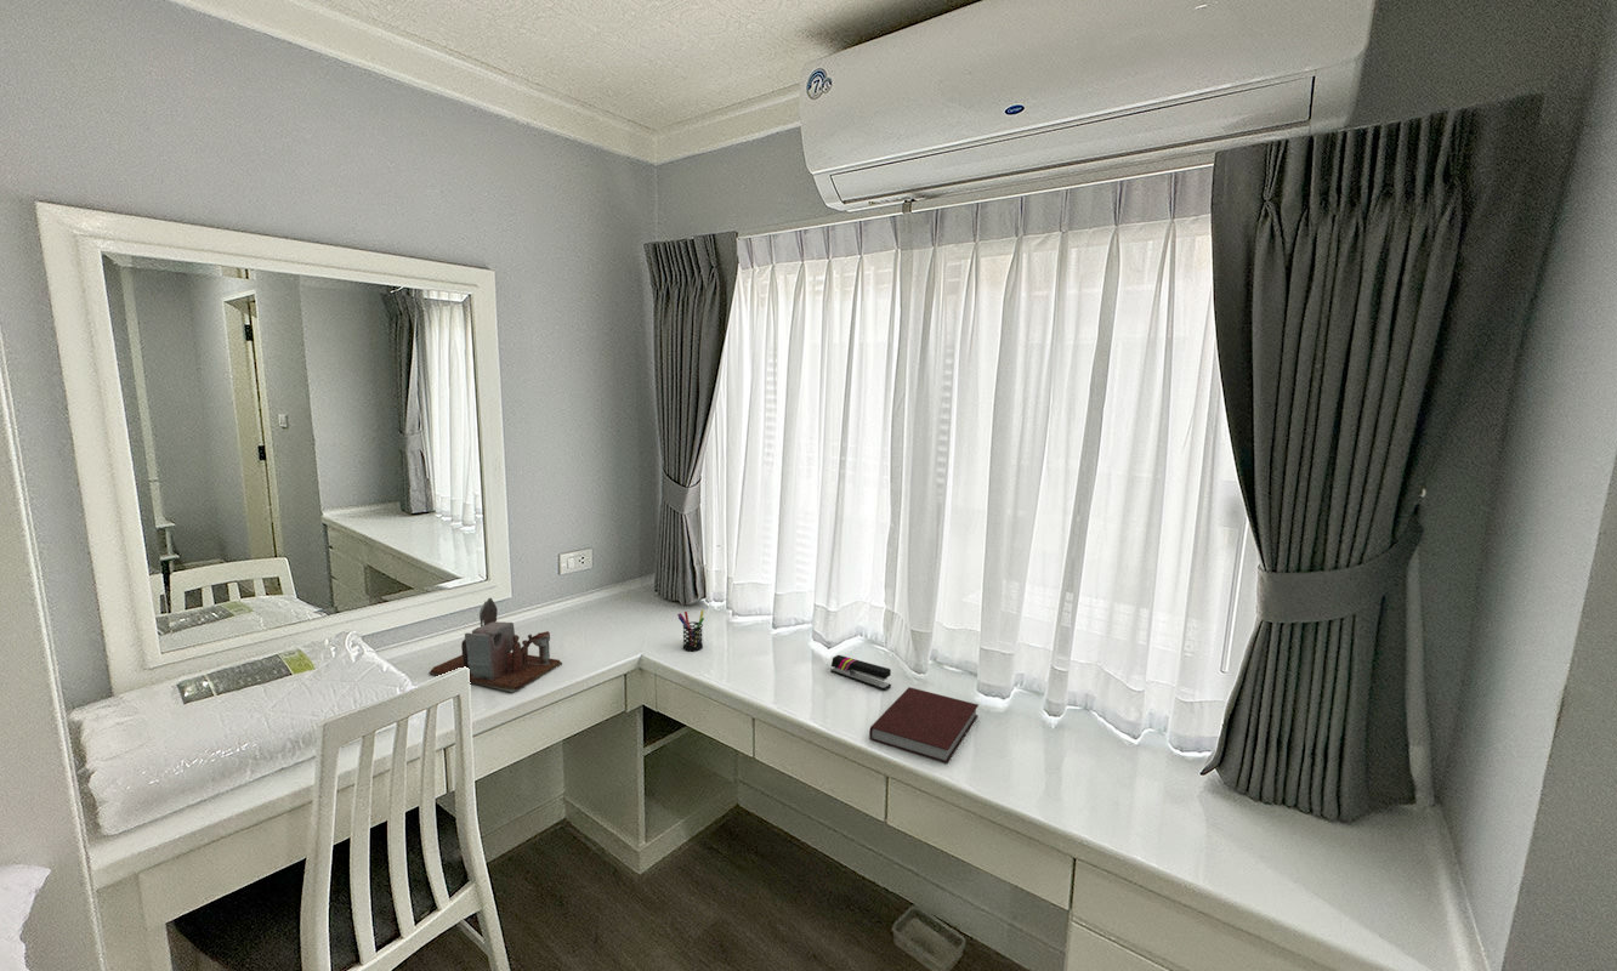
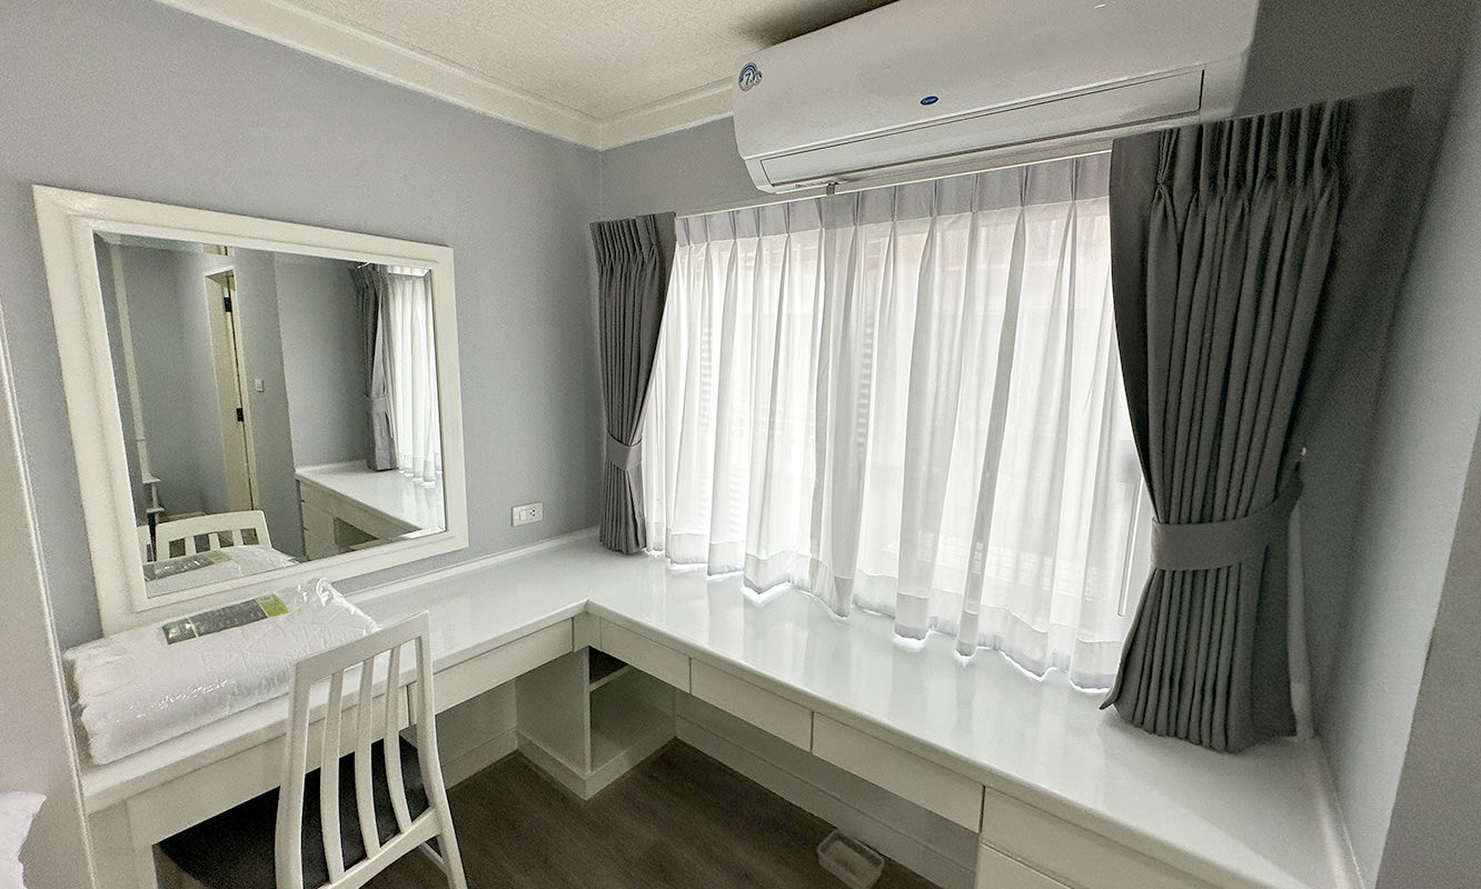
- stapler [829,654,892,692]
- pen holder [676,609,705,652]
- notebook [868,686,980,763]
- desk organizer [427,597,563,693]
